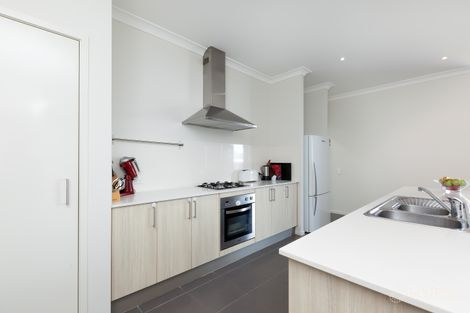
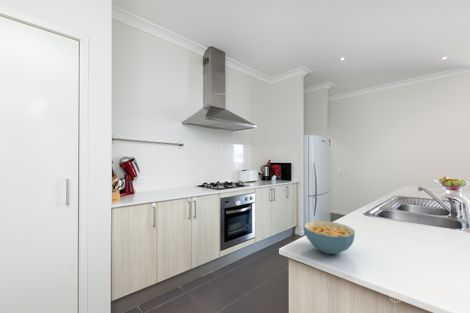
+ cereal bowl [303,220,356,255]
